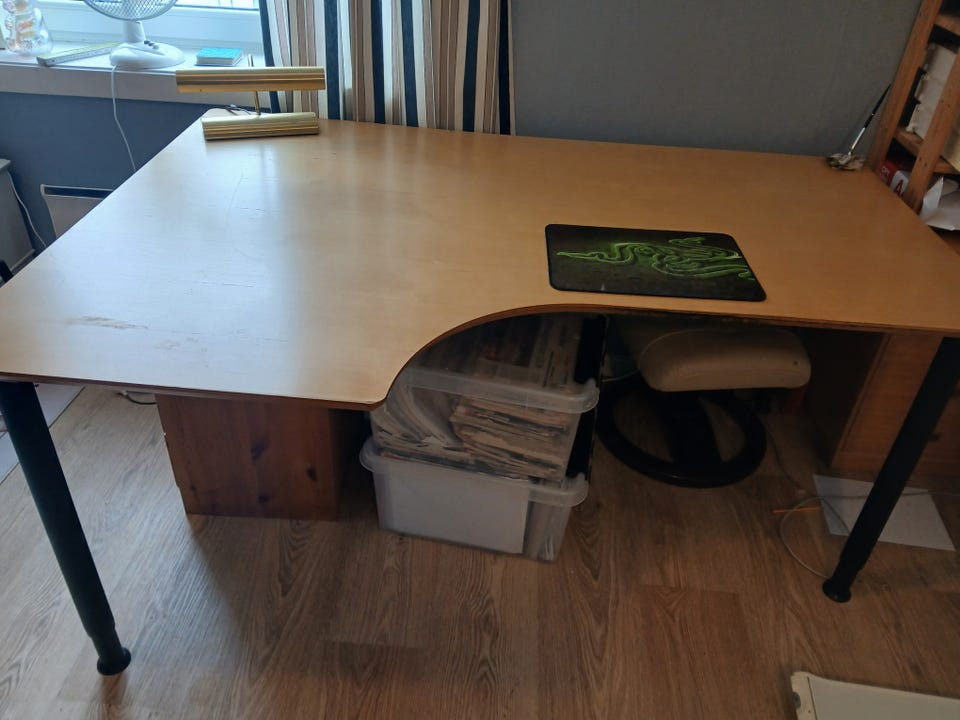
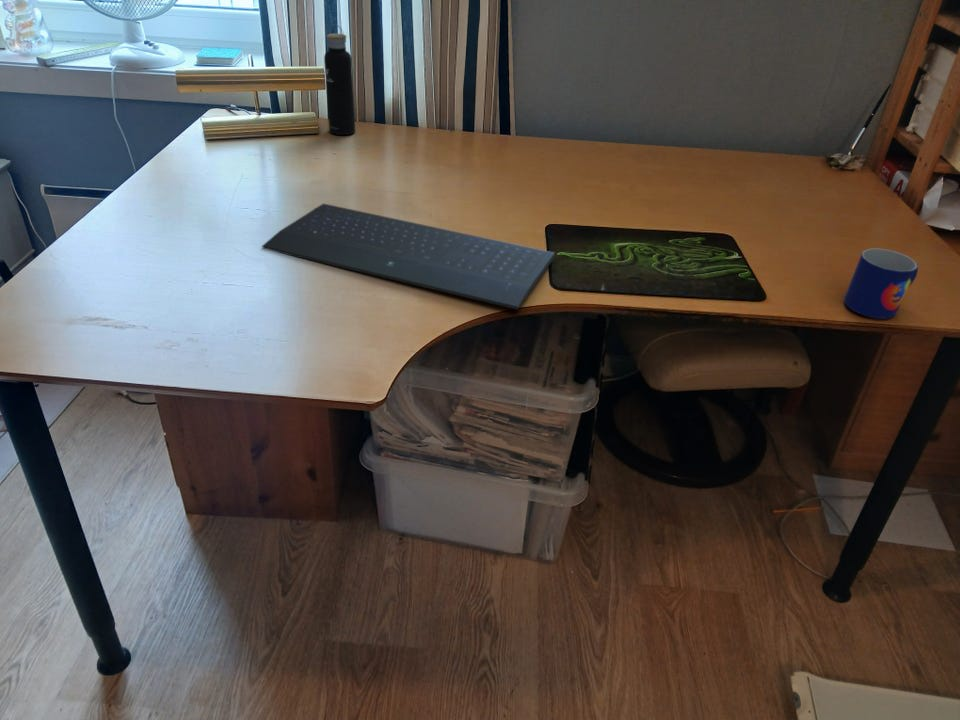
+ computer keyboard [261,203,555,311]
+ water bottle [323,23,356,136]
+ mug [843,248,919,320]
